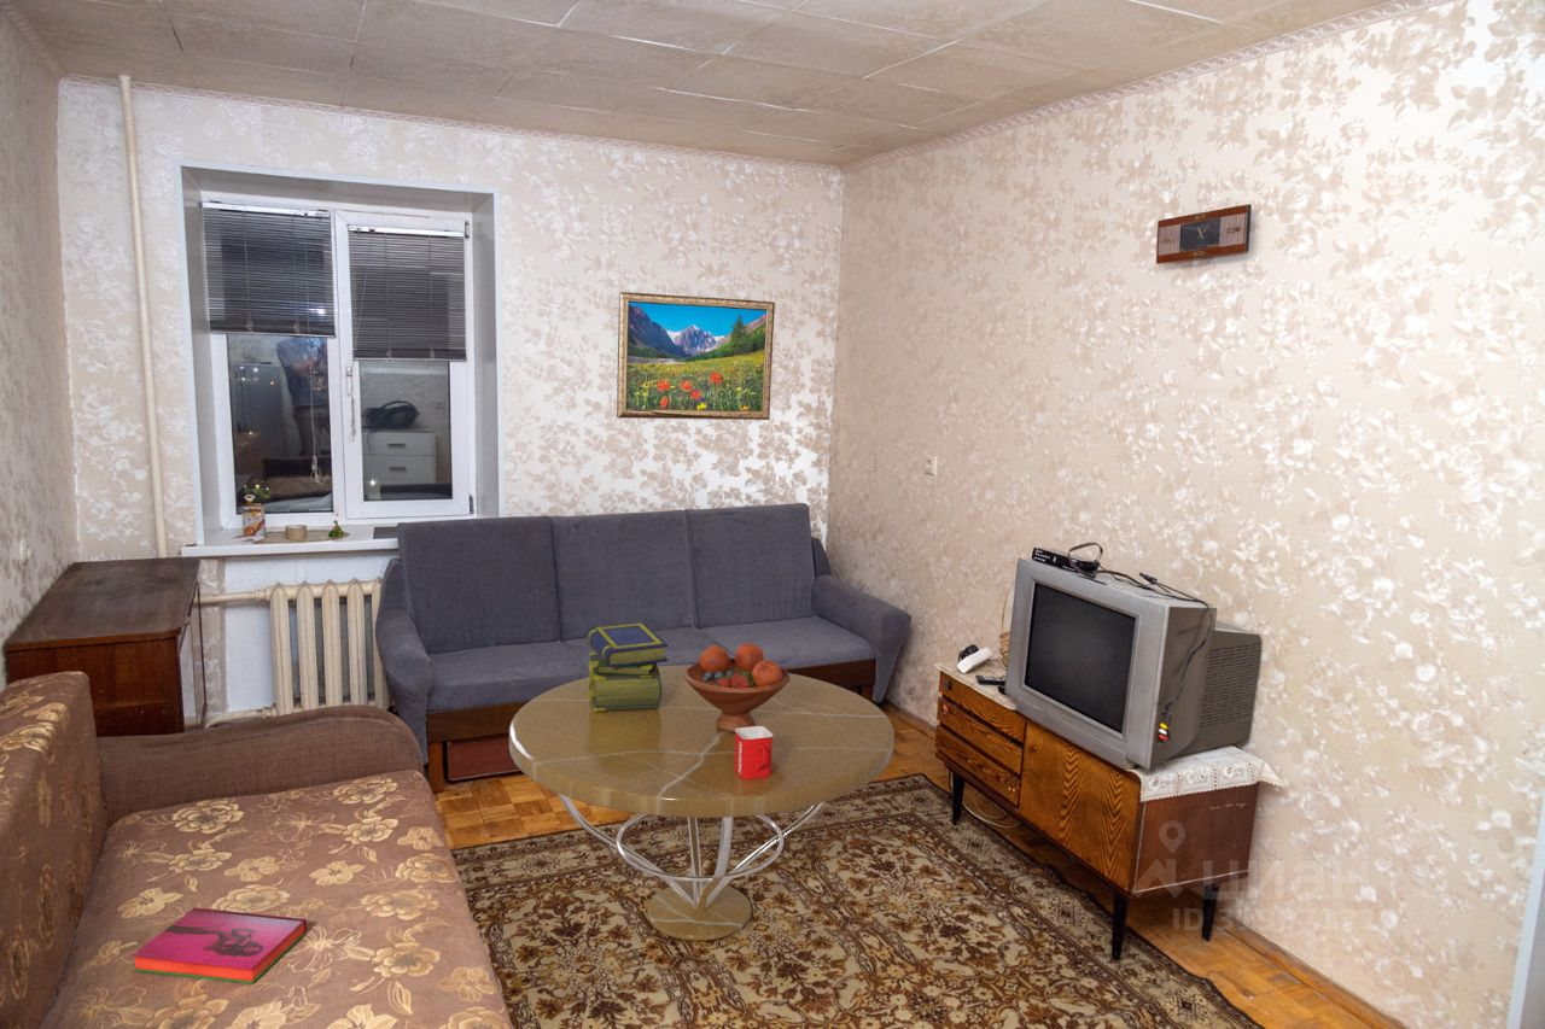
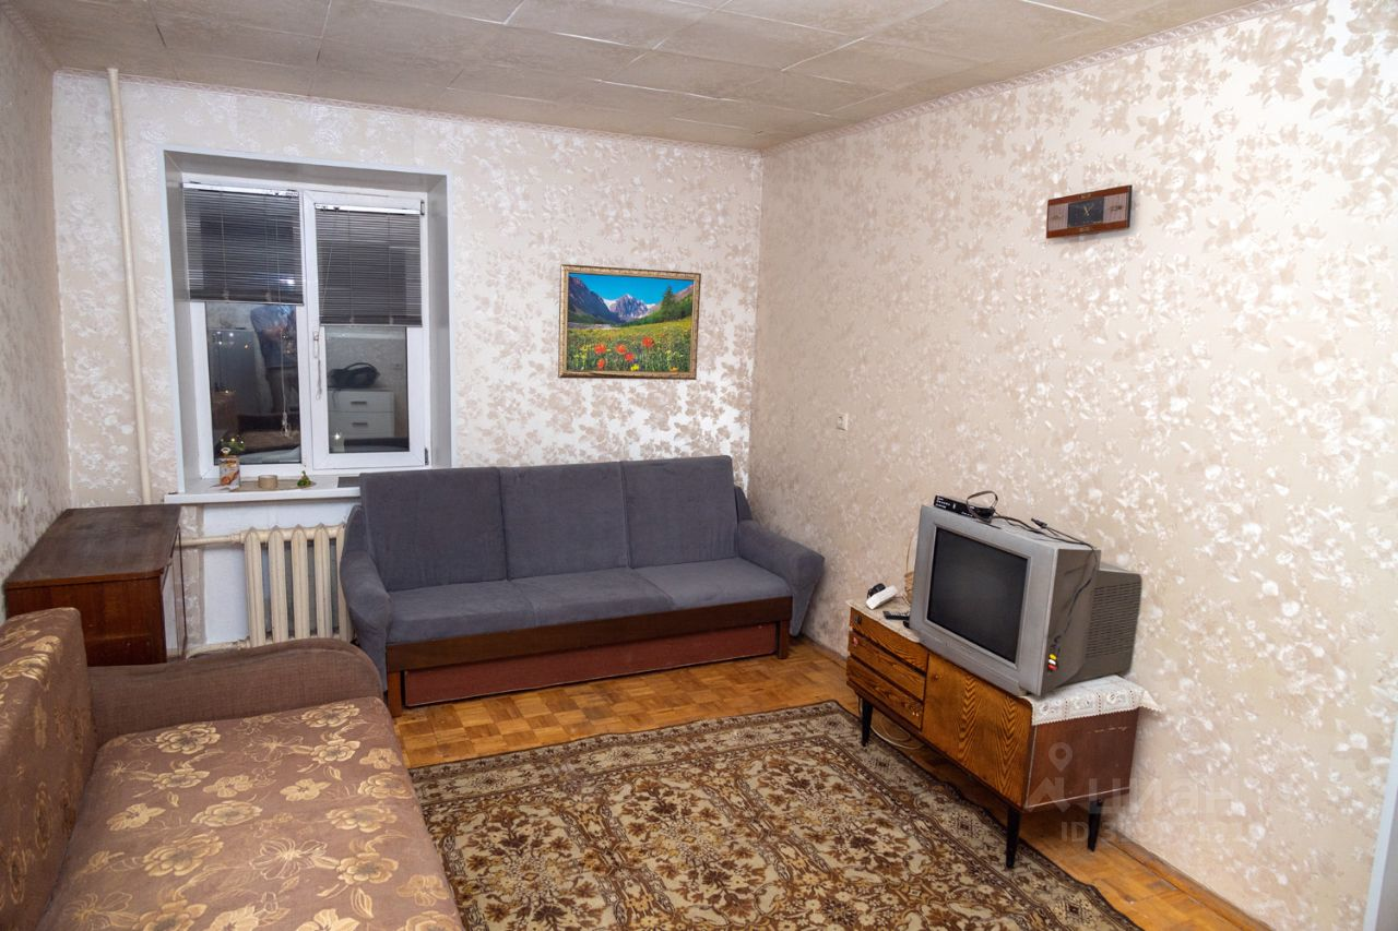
- fruit bowl [684,642,789,733]
- coffee table [508,663,896,942]
- hardback book [130,906,308,984]
- mug [735,726,772,779]
- stack of books [585,621,669,712]
